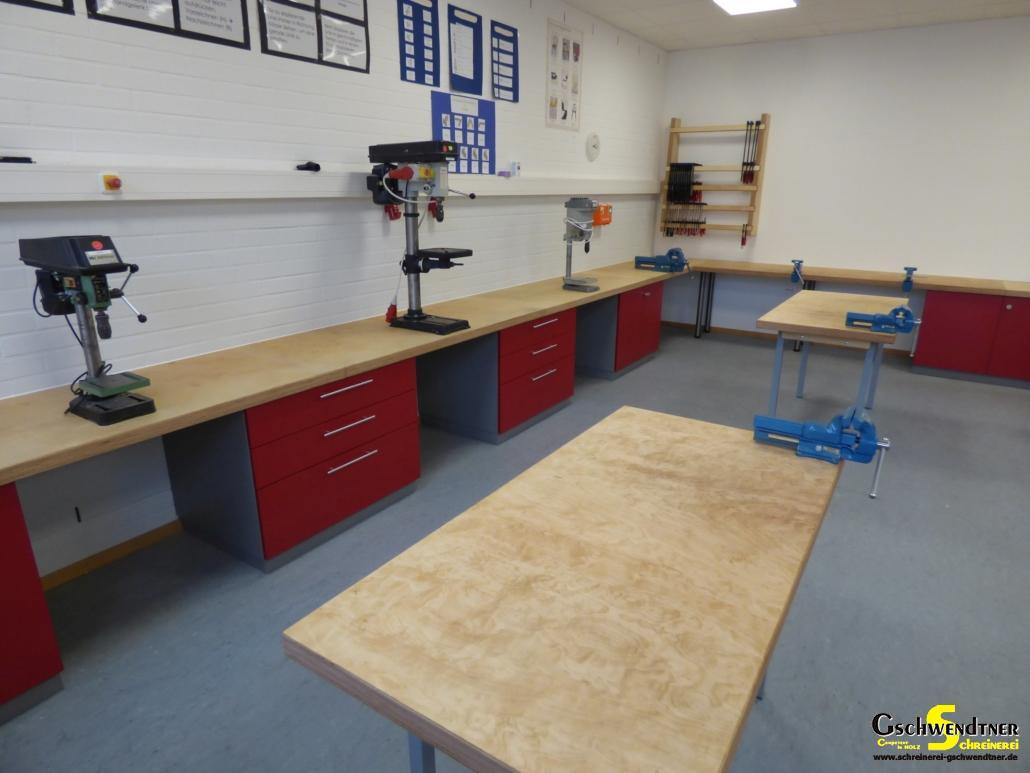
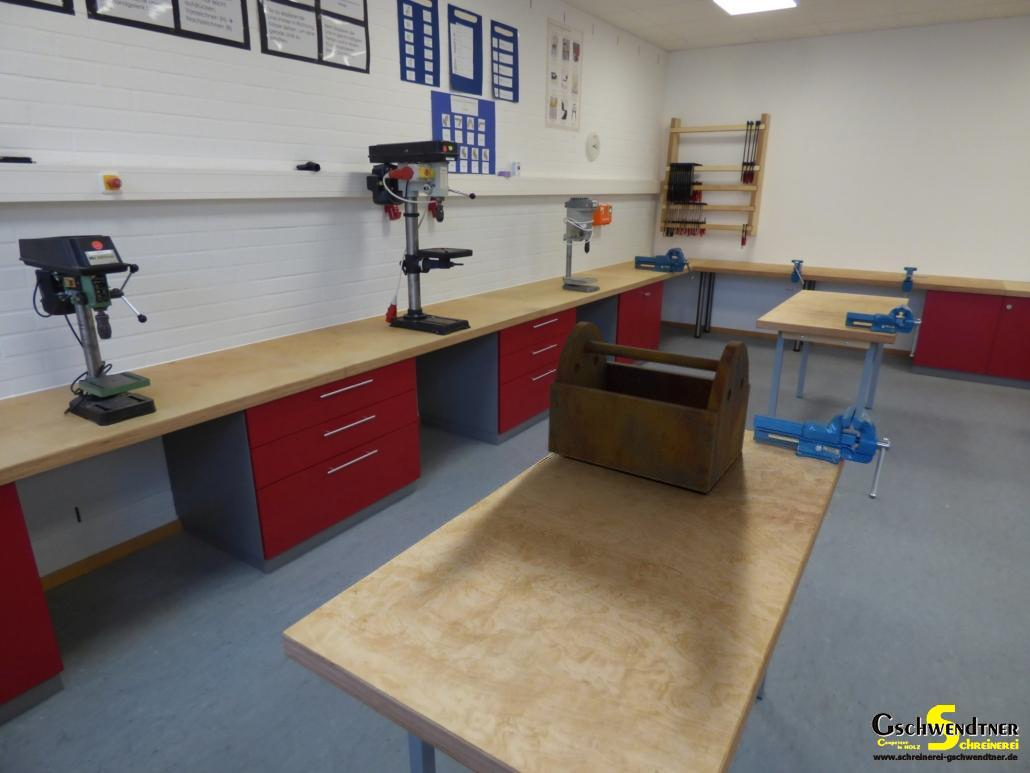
+ tool box [547,321,752,494]
